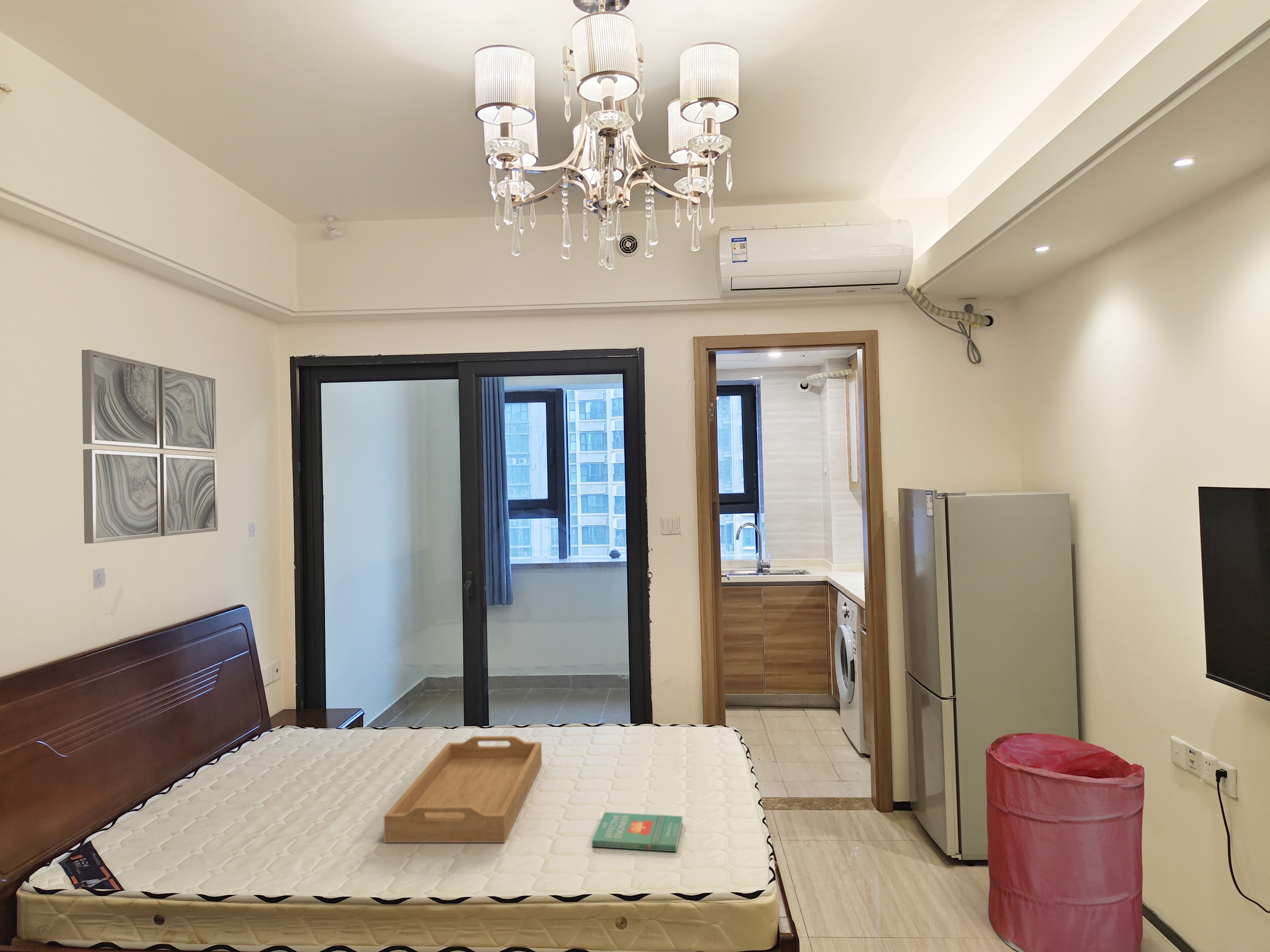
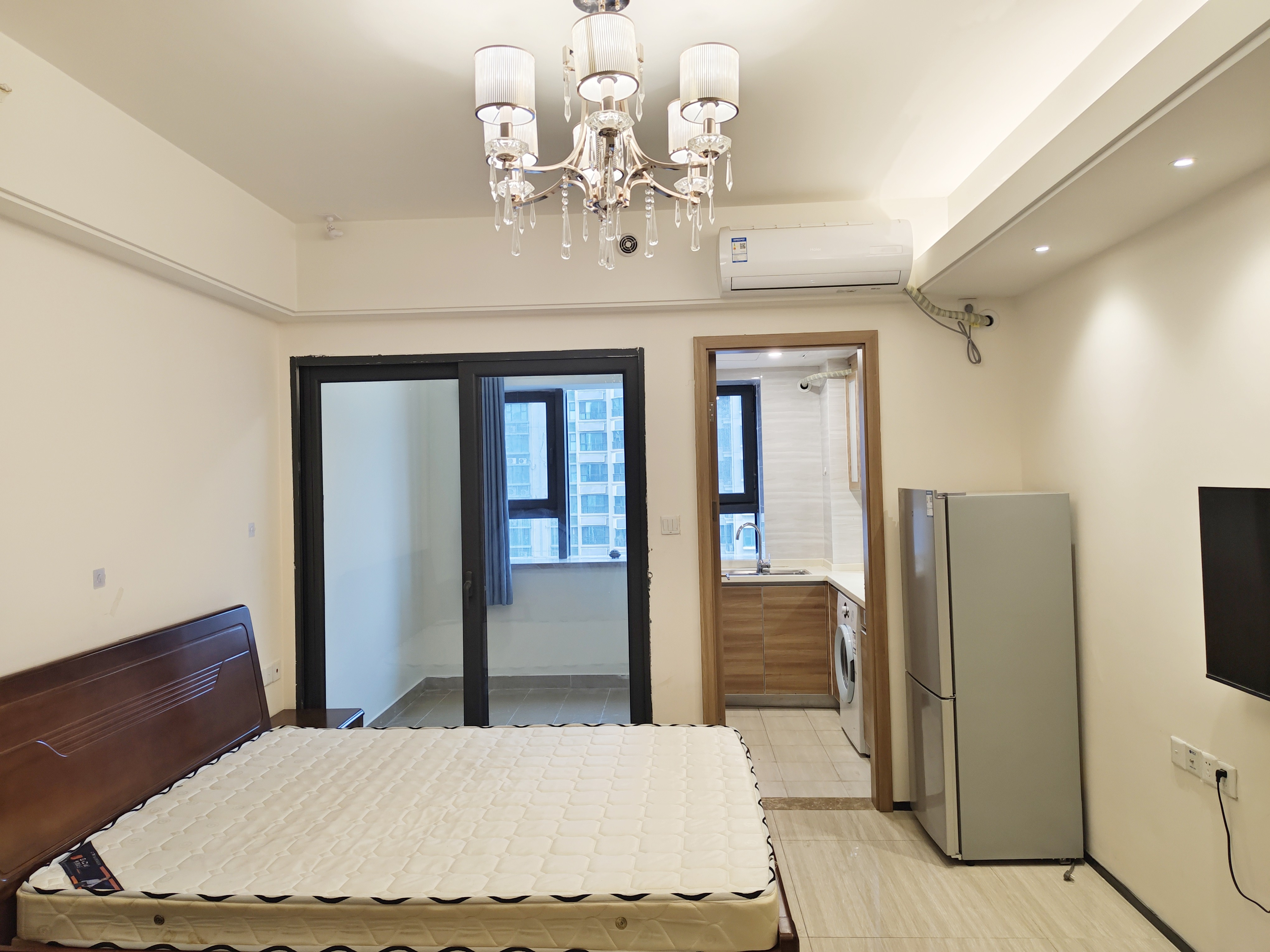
- book [592,812,683,852]
- wall art [81,349,218,544]
- serving tray [383,735,542,843]
- laundry hamper [985,732,1145,952]
